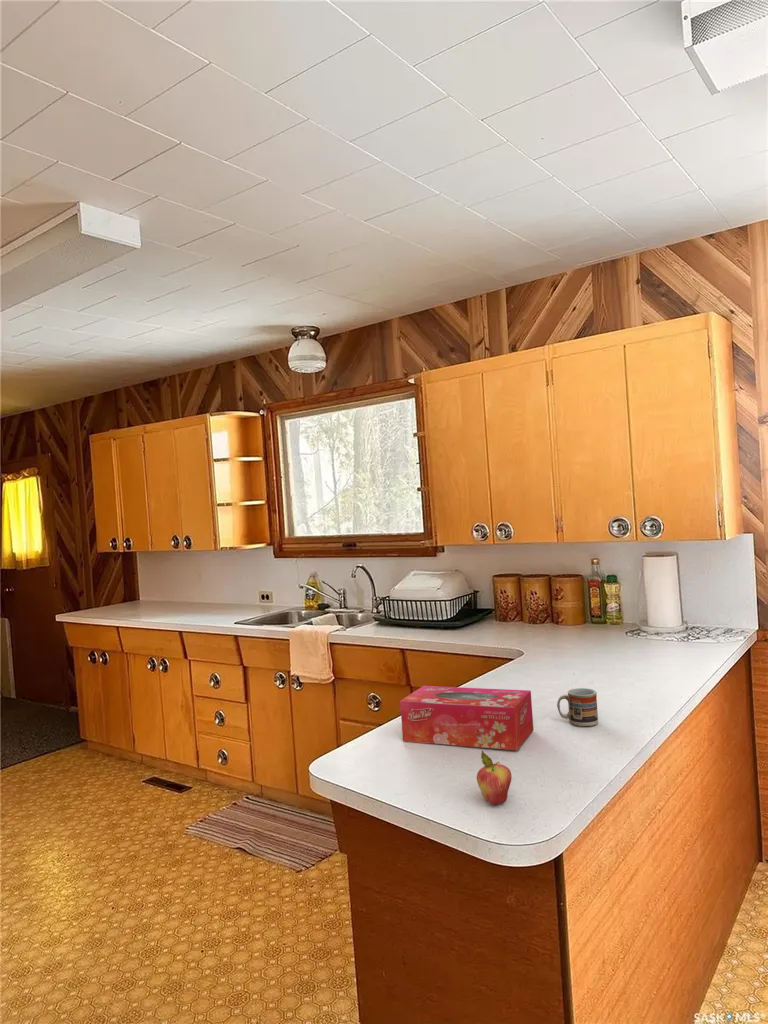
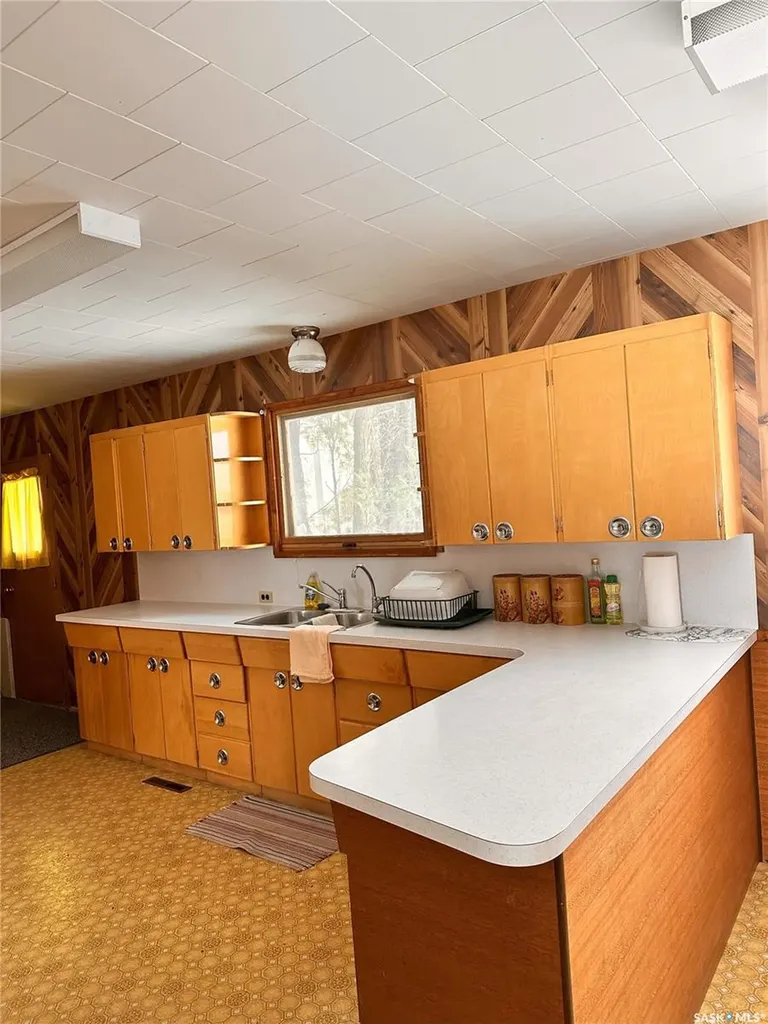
- cup [556,687,599,727]
- fruit [476,750,513,806]
- tissue box [399,685,534,751]
